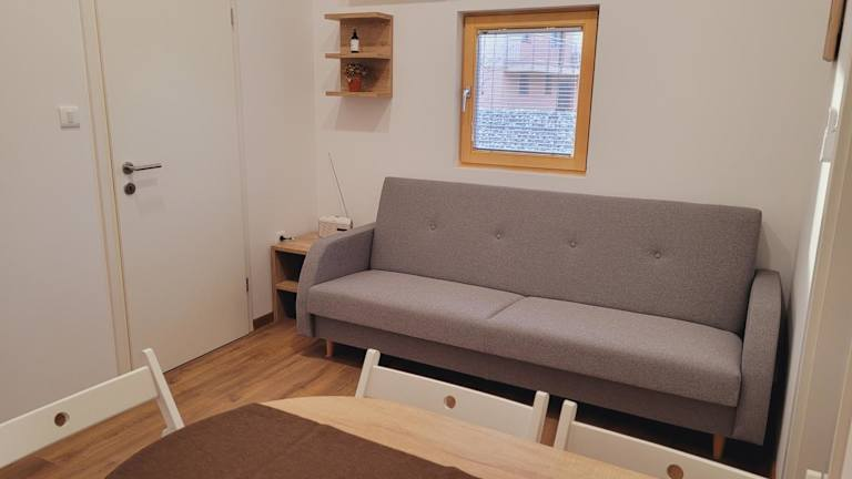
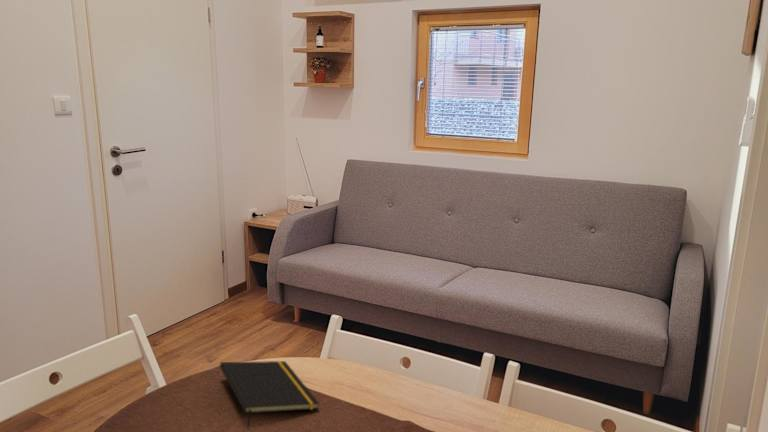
+ notepad [219,360,320,430]
